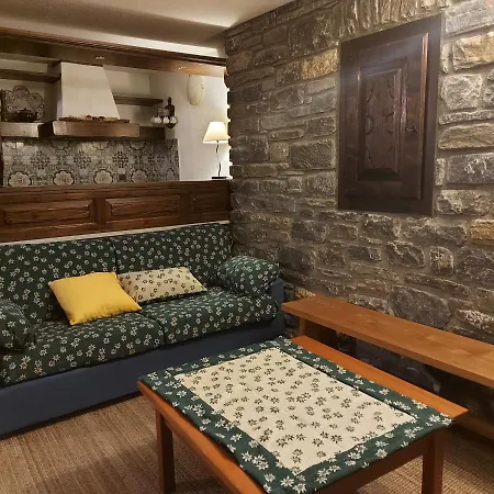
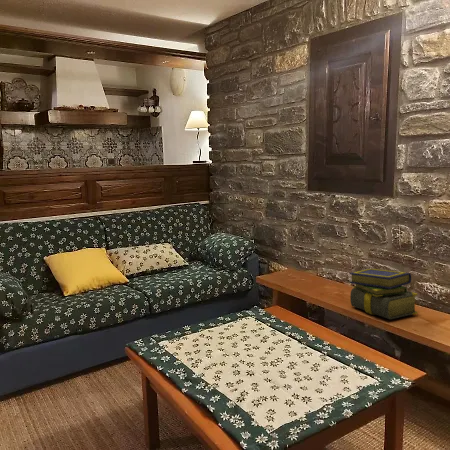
+ stack of books [349,268,419,320]
